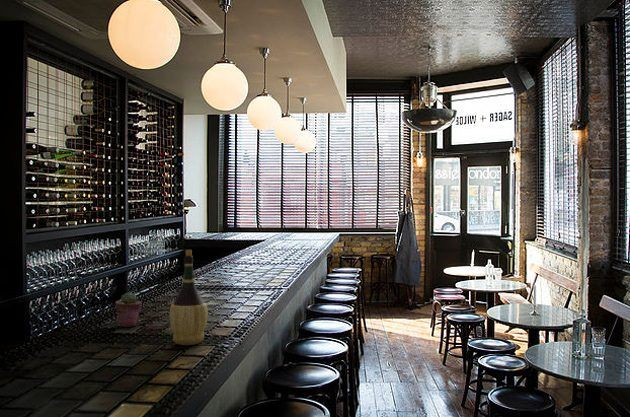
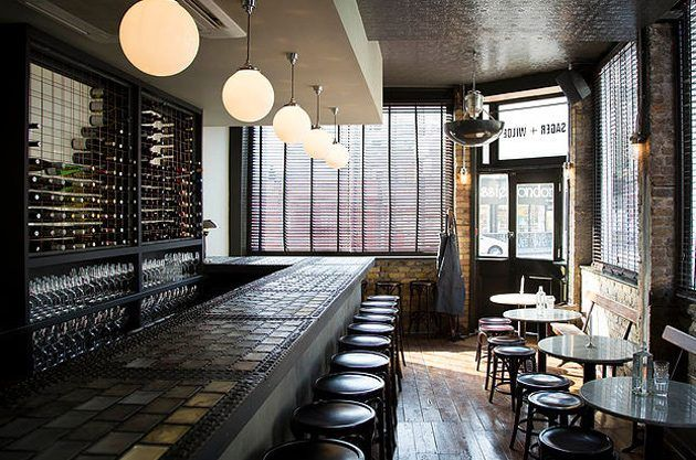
- wine bottle [168,249,209,346]
- potted succulent [114,291,143,328]
